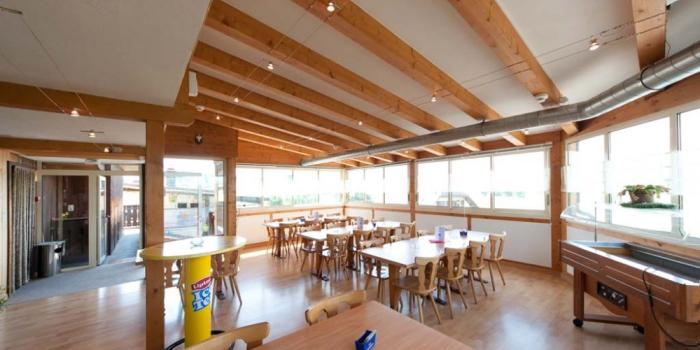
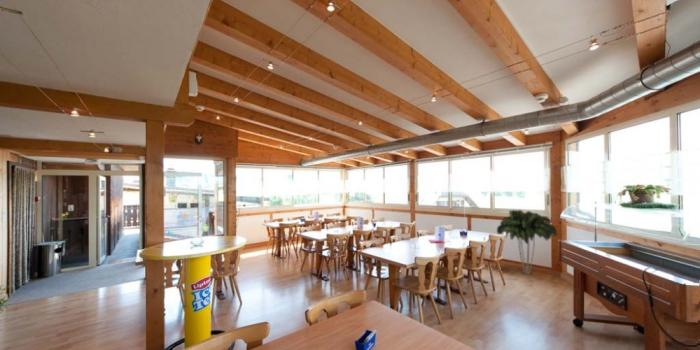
+ indoor plant [496,208,558,276]
